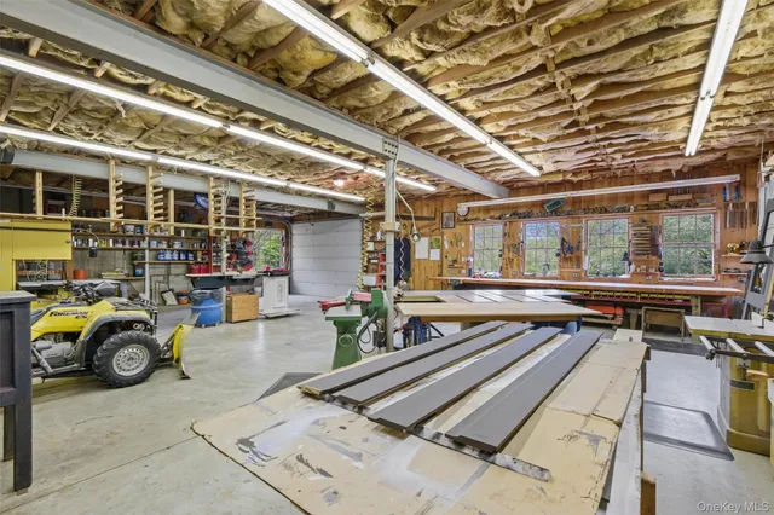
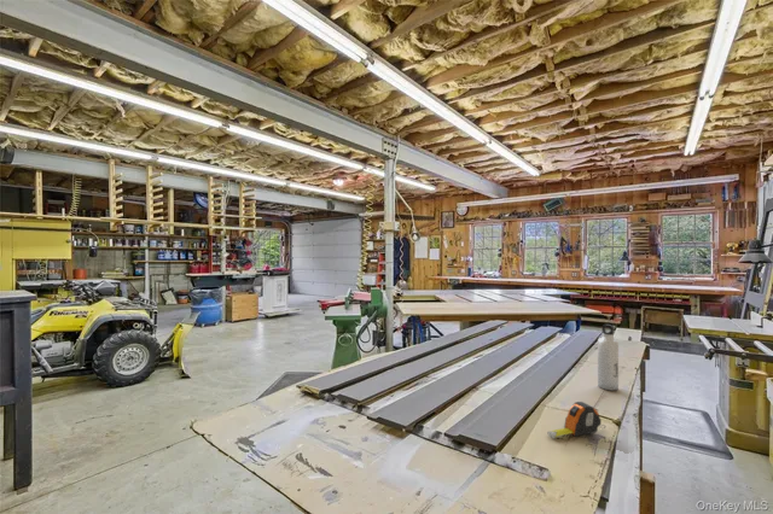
+ tape measure [546,401,606,439]
+ water bottle [597,323,620,391]
